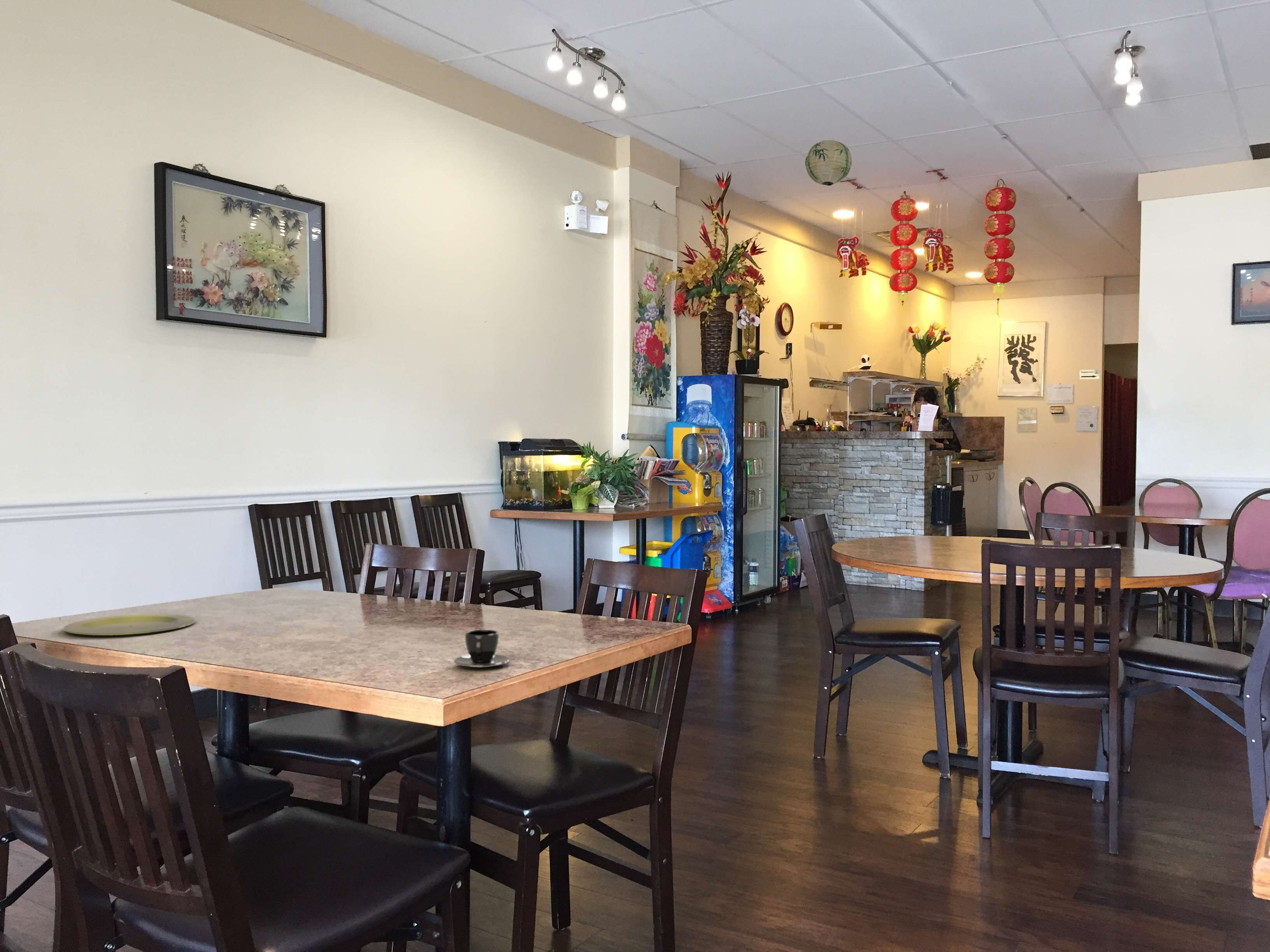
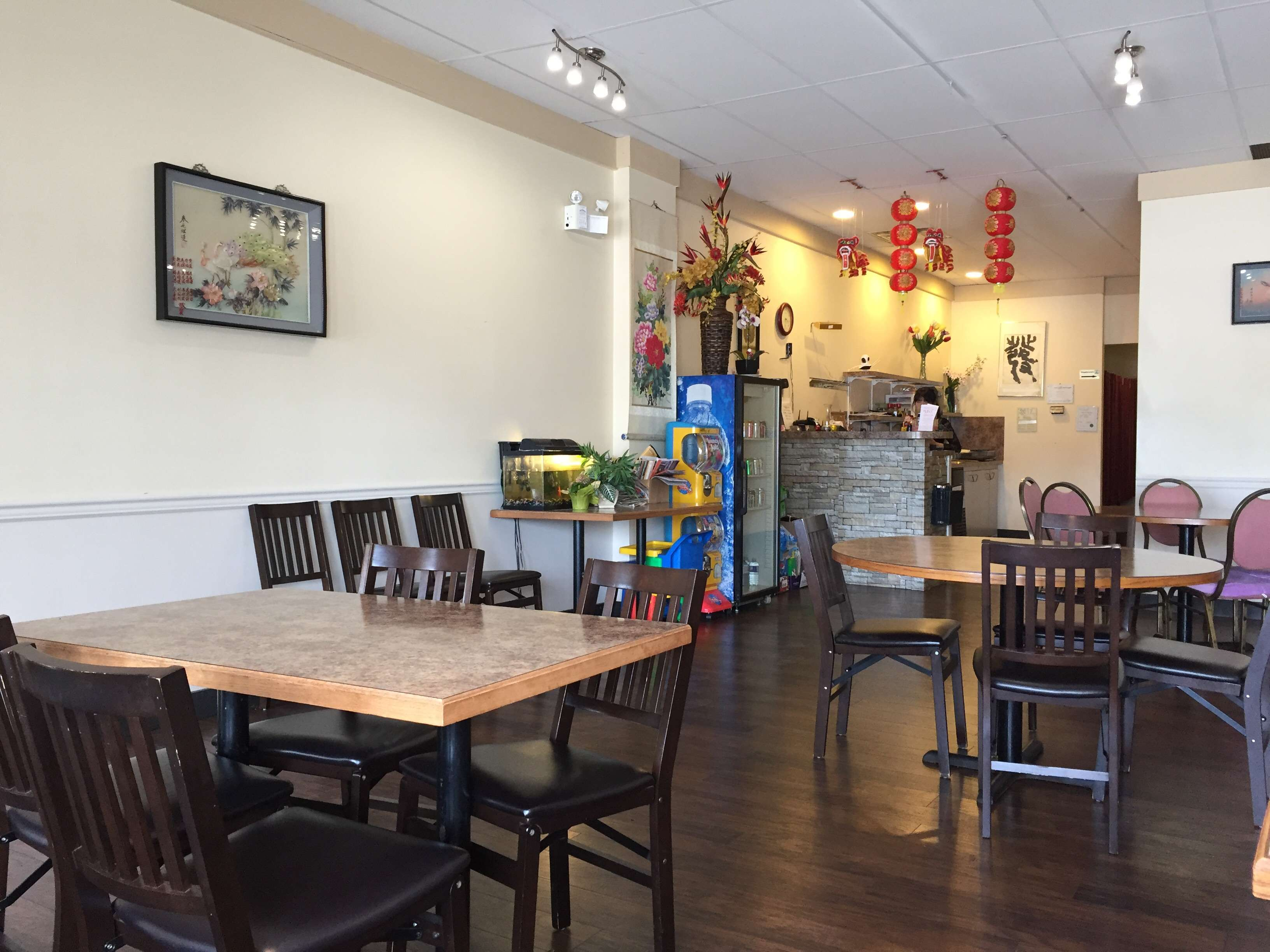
- teacup [453,629,510,668]
- paper lantern [805,140,852,186]
- plate [63,614,196,636]
